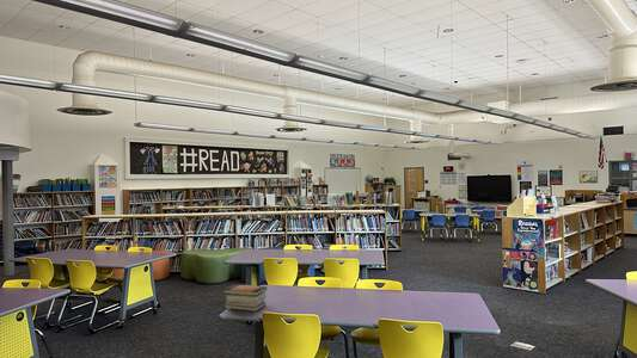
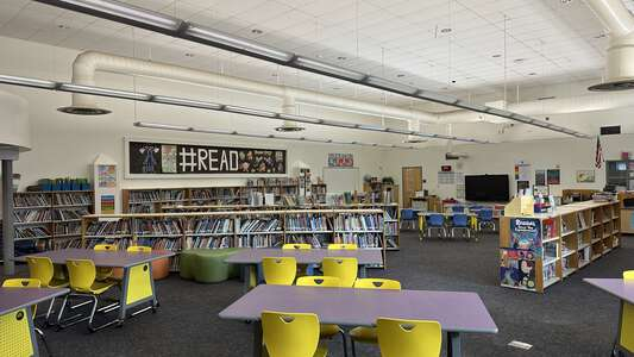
- book stack [221,284,268,313]
